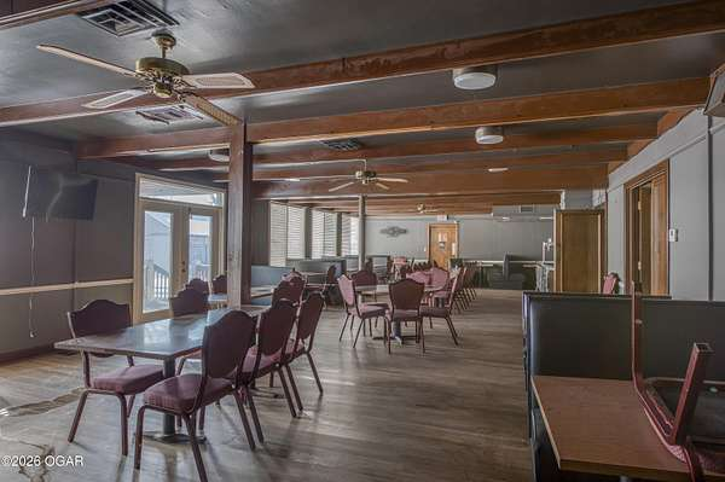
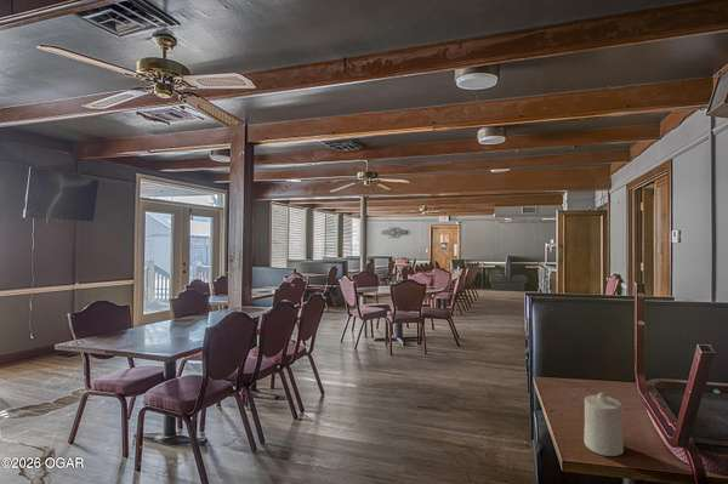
+ candle [584,391,625,457]
